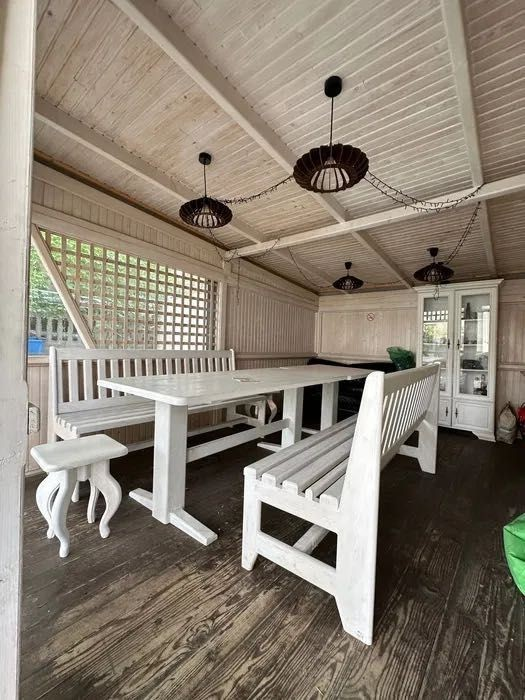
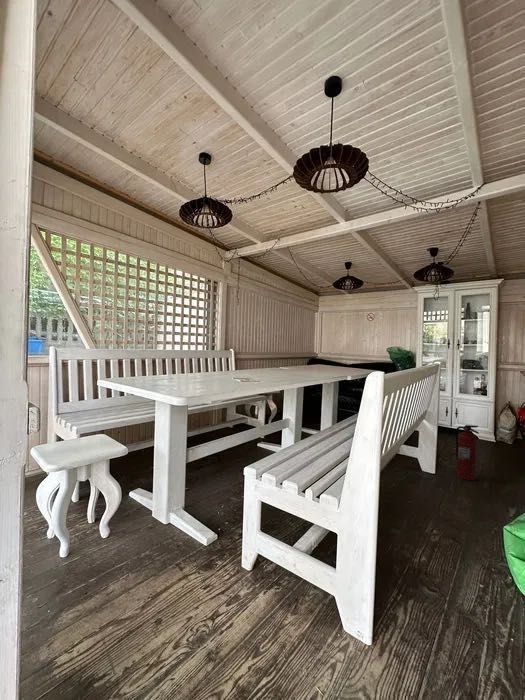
+ fire extinguisher [454,424,480,481]
